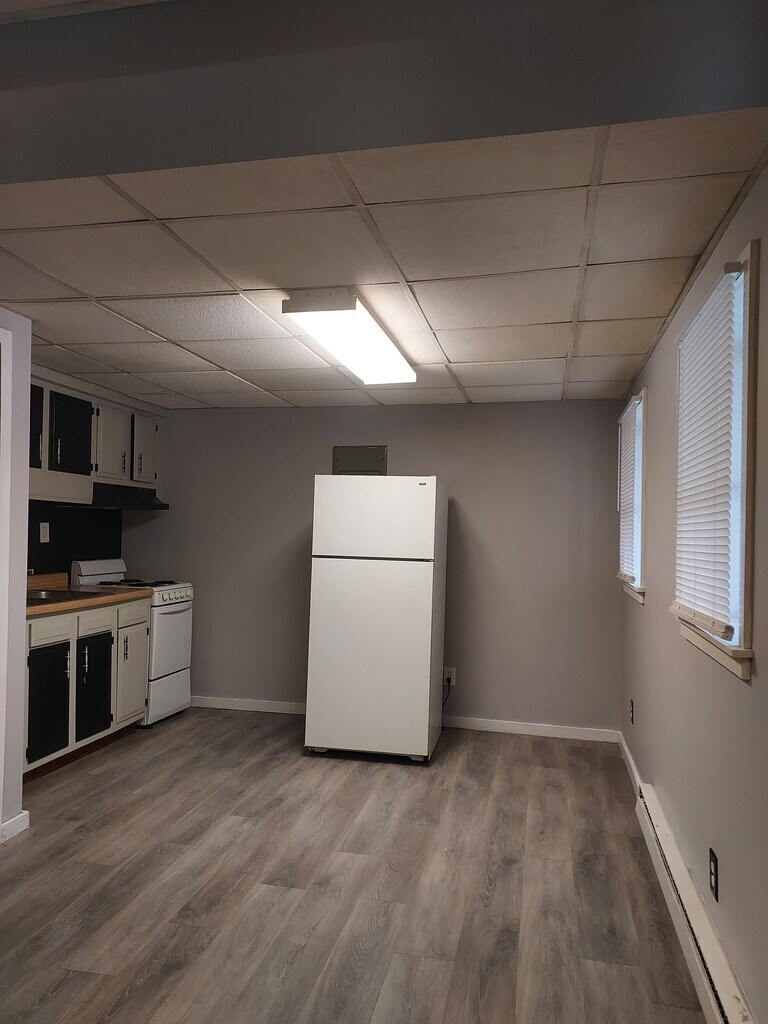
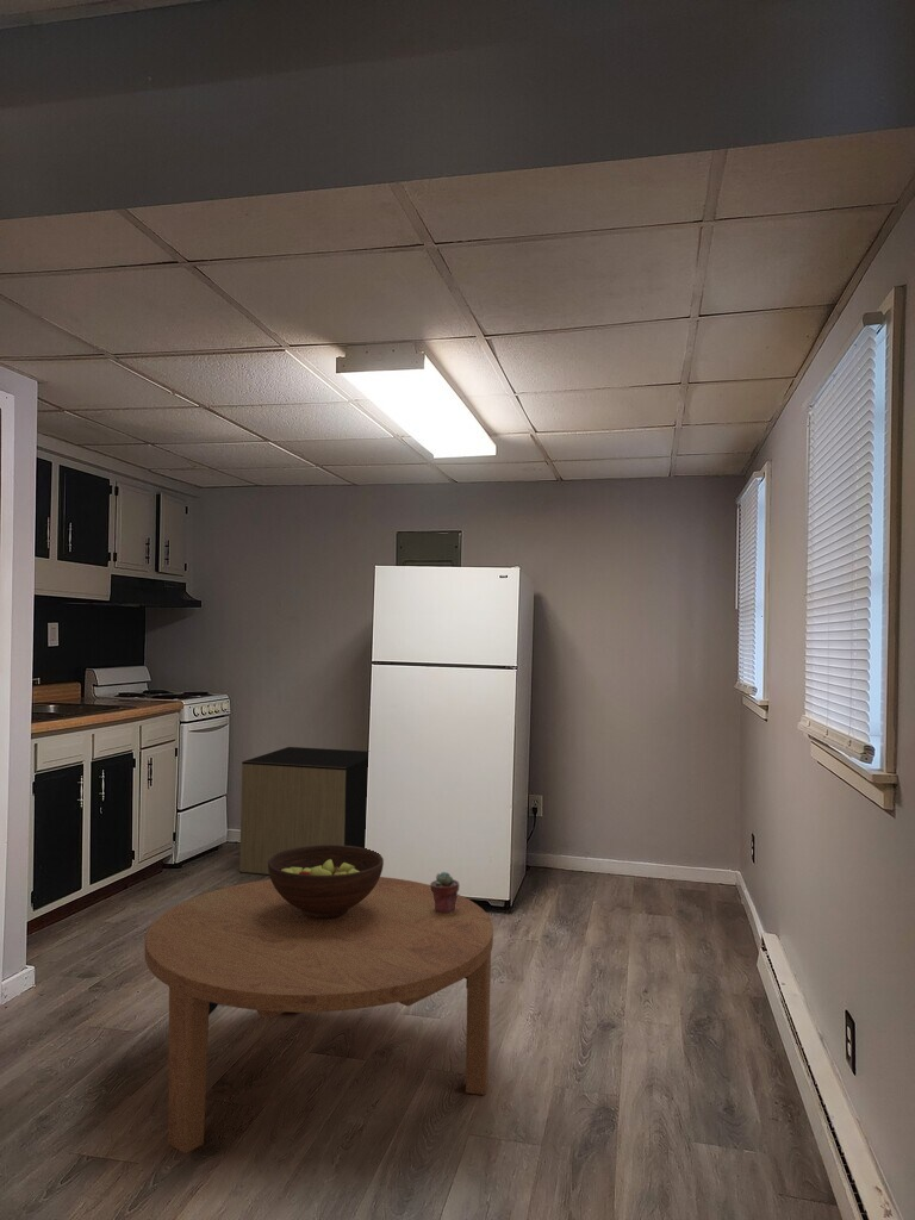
+ fruit bowl [268,845,385,919]
+ waste bin [238,746,369,877]
+ coffee table [143,876,494,1154]
+ potted succulent [429,871,460,913]
